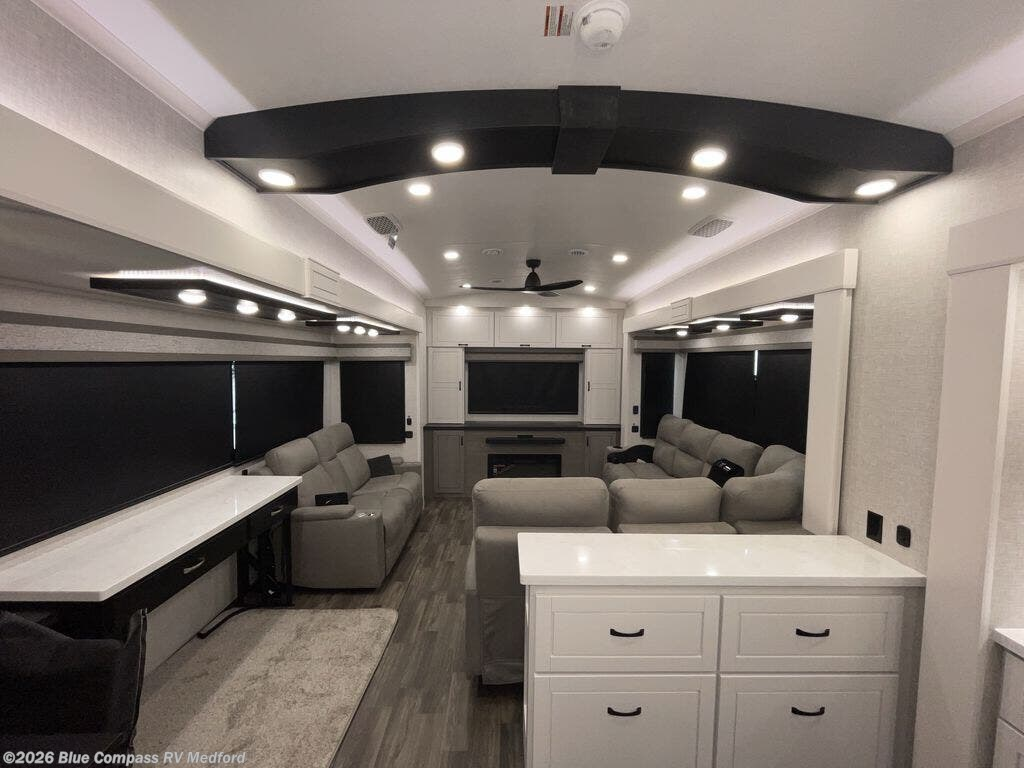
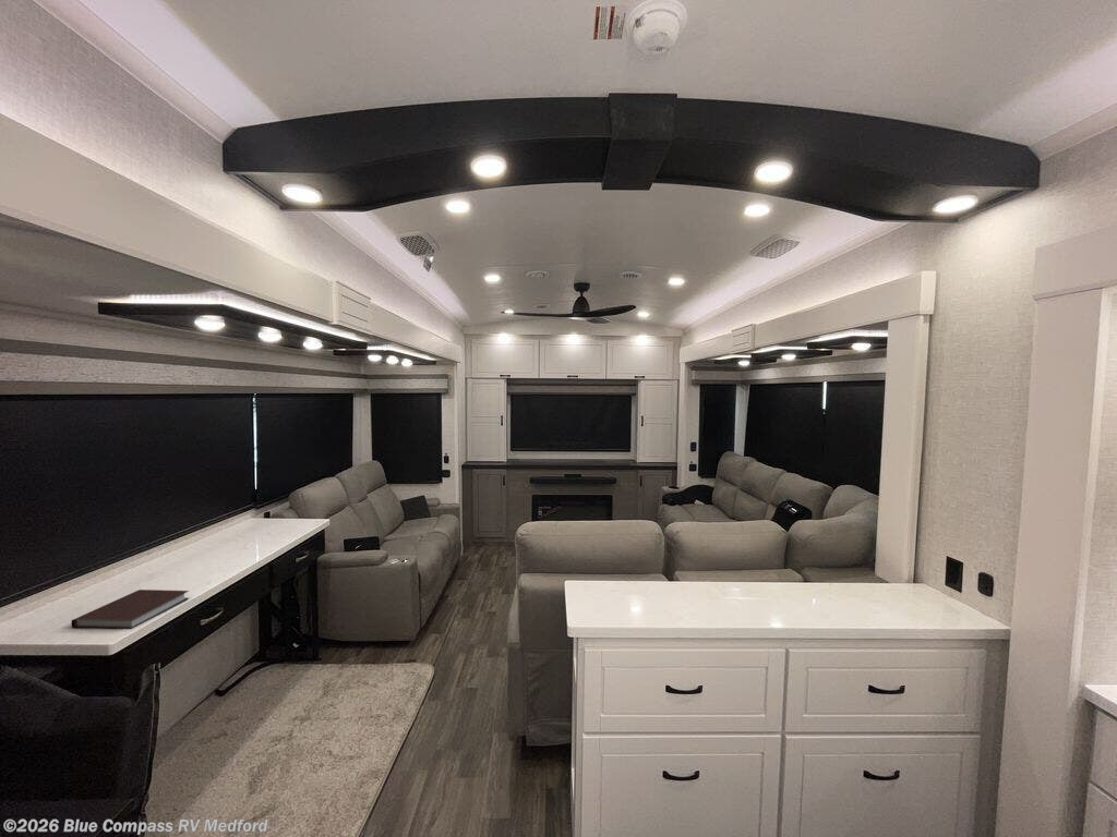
+ notebook [71,589,190,630]
